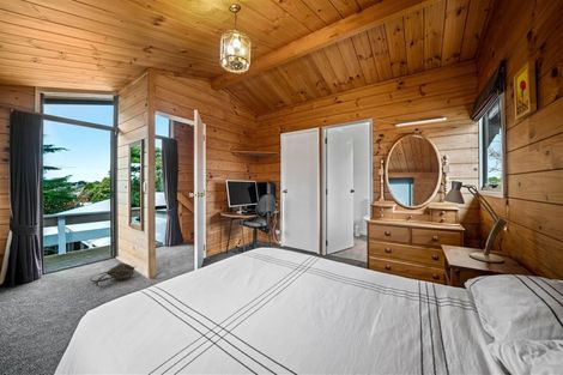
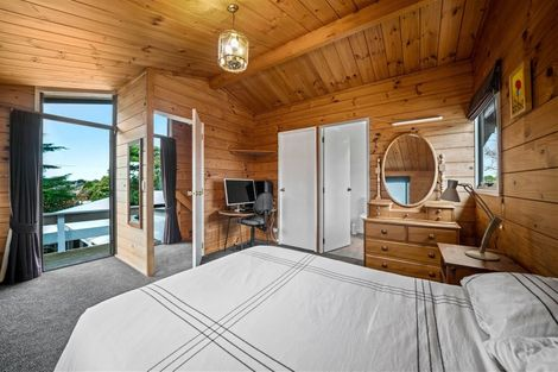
- backpack [90,262,135,289]
